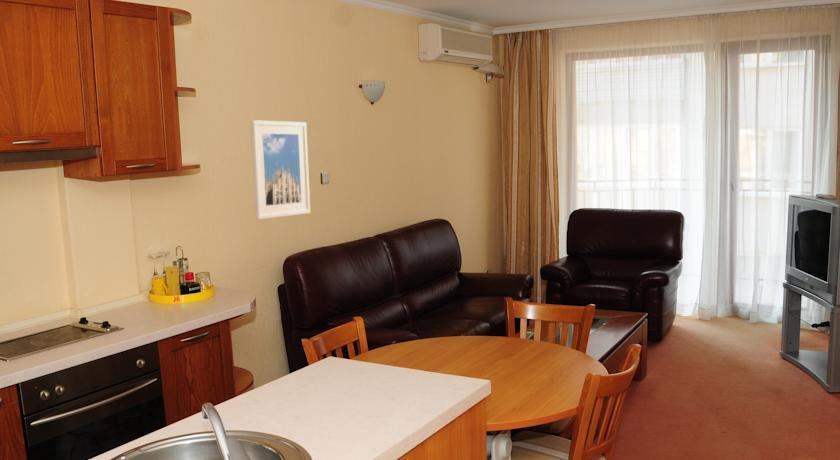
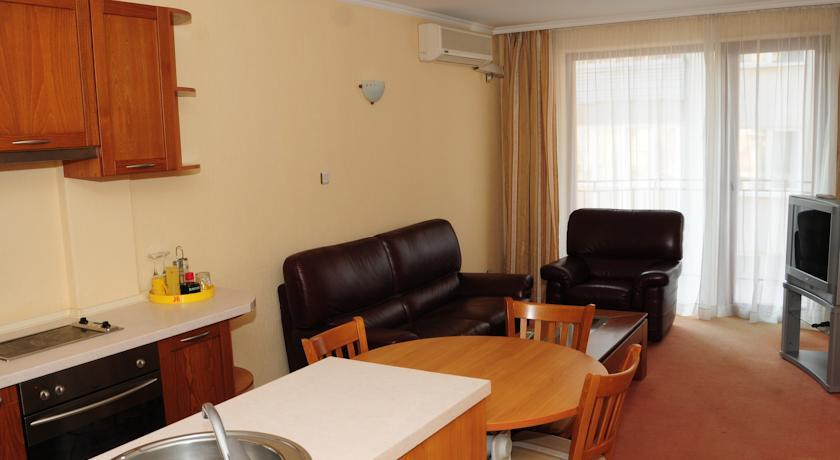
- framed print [250,119,311,221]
